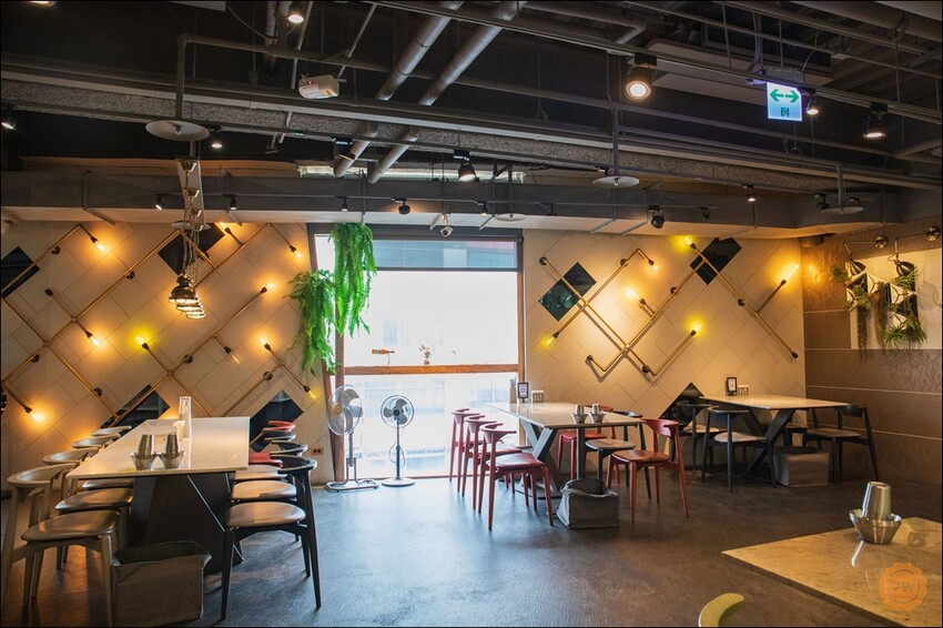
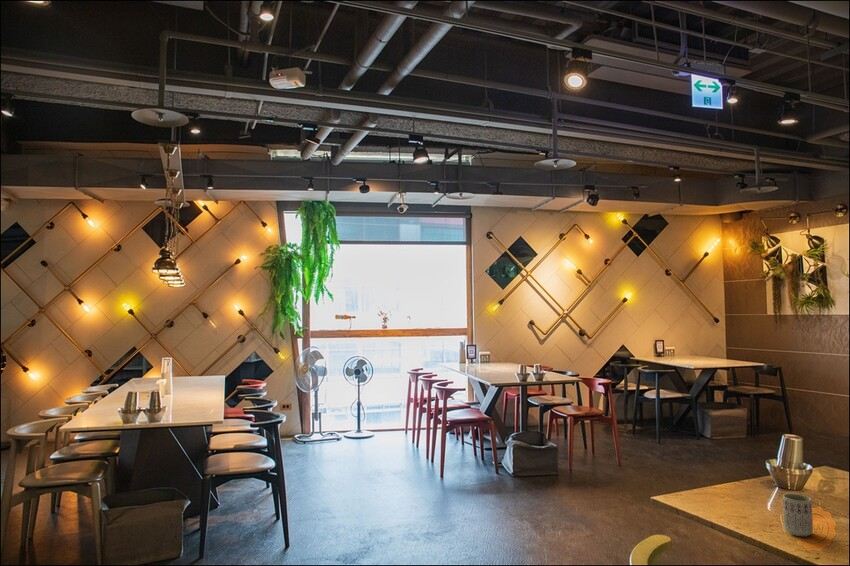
+ cup [782,493,814,537]
